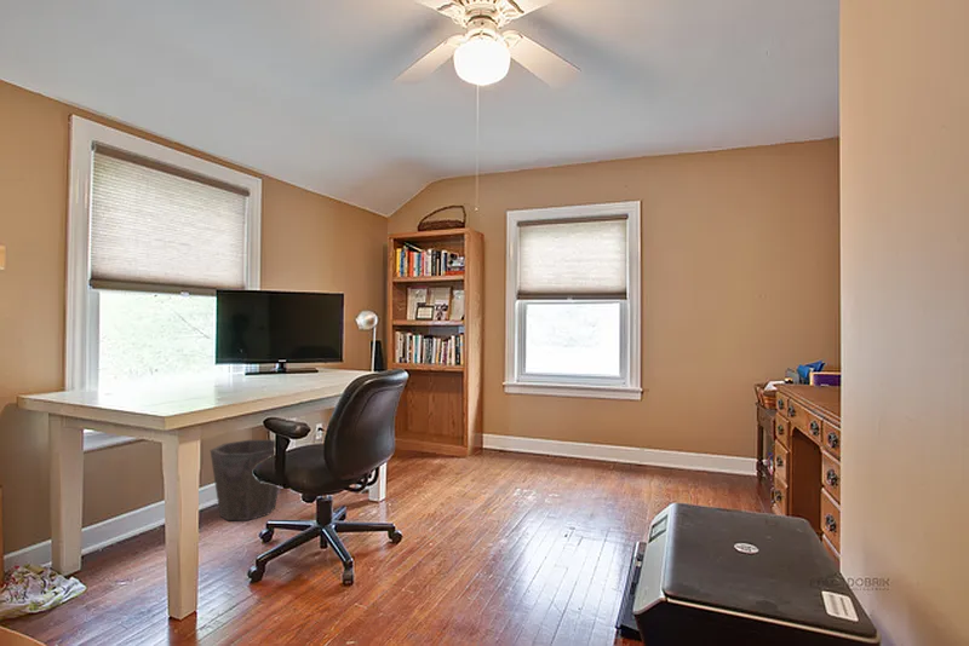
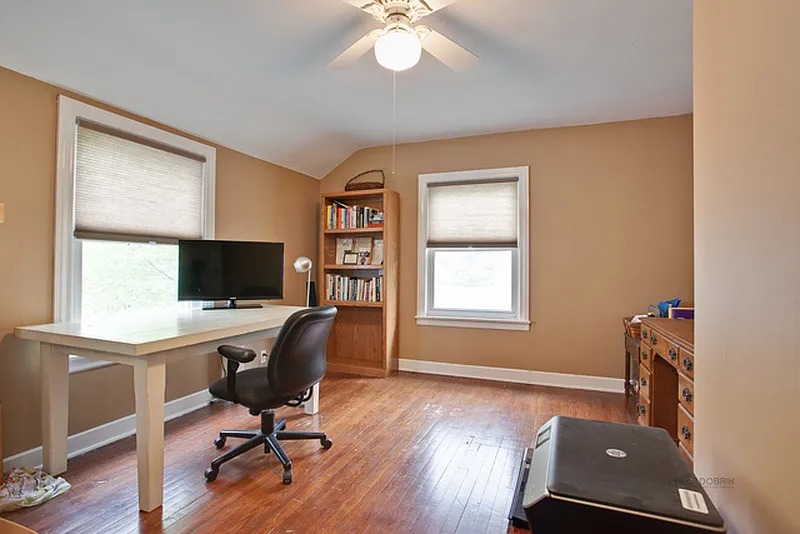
- waste bin [210,439,280,521]
